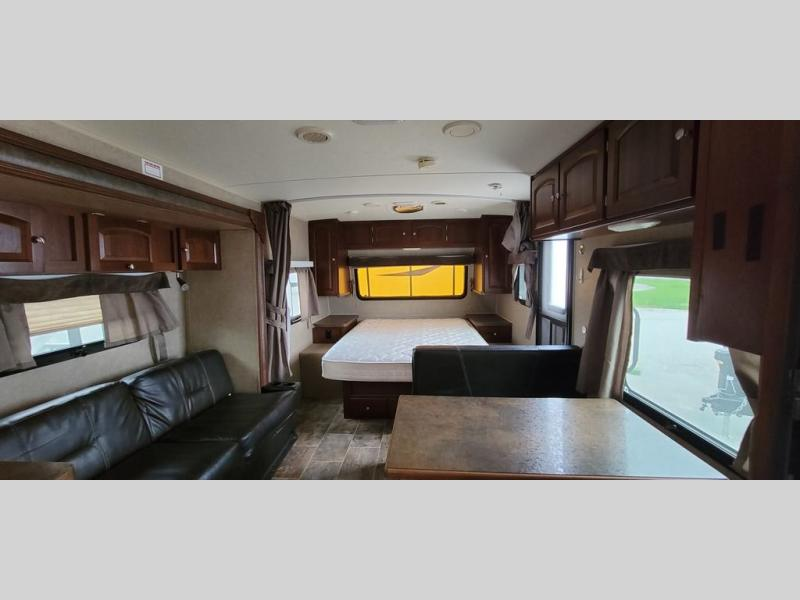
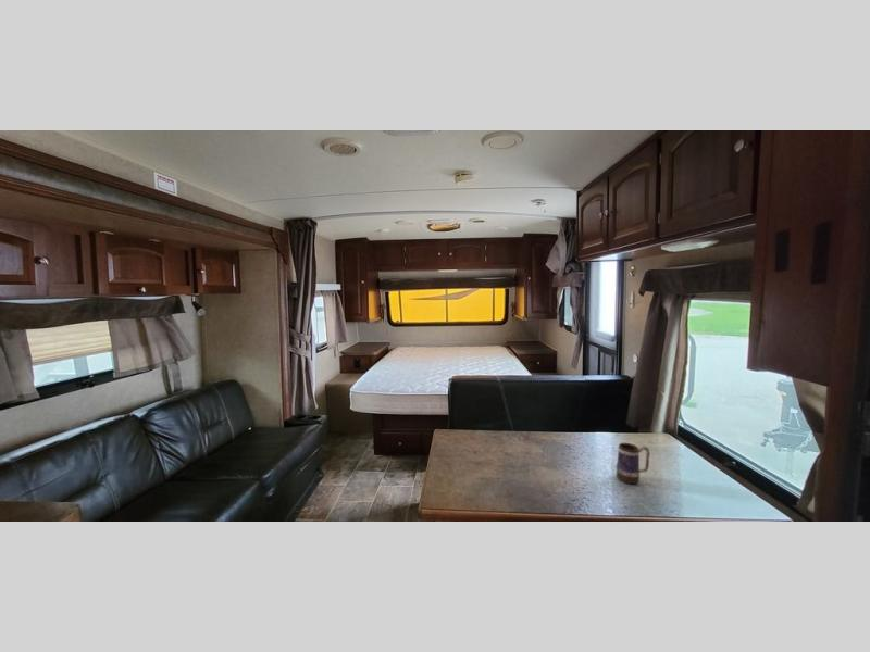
+ mug [616,442,651,485]
